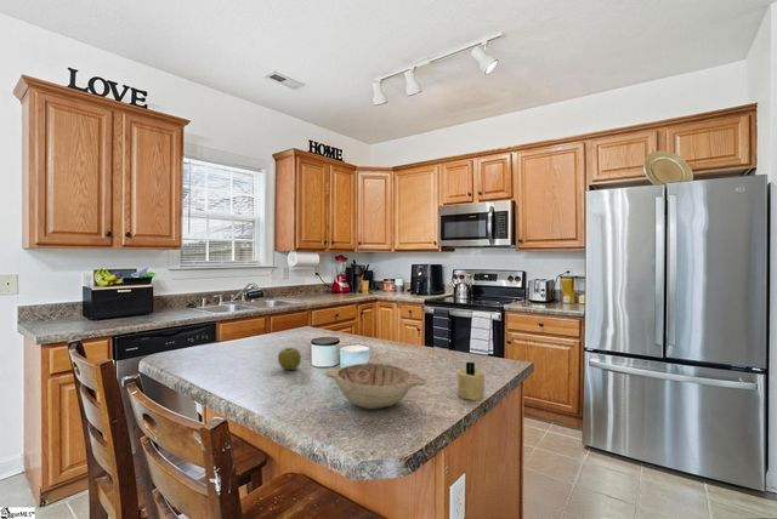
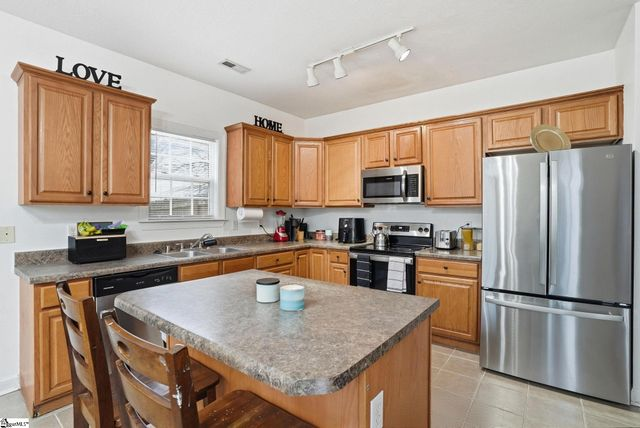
- decorative bowl [323,363,427,410]
- apple [277,347,302,371]
- candle [456,360,486,403]
